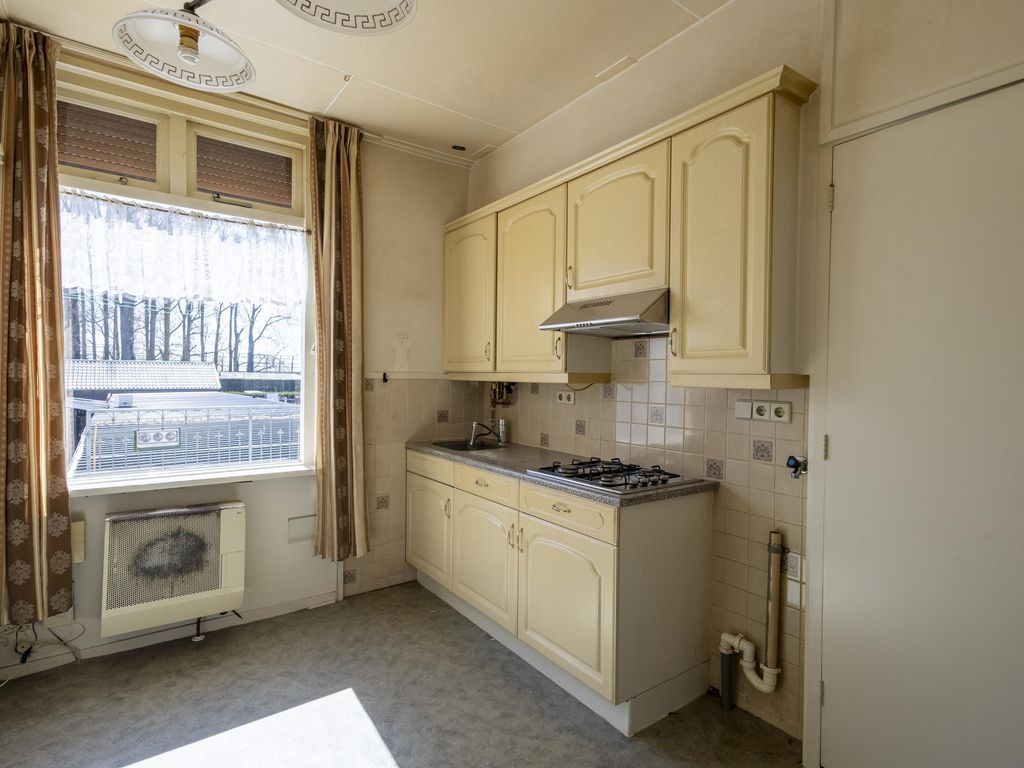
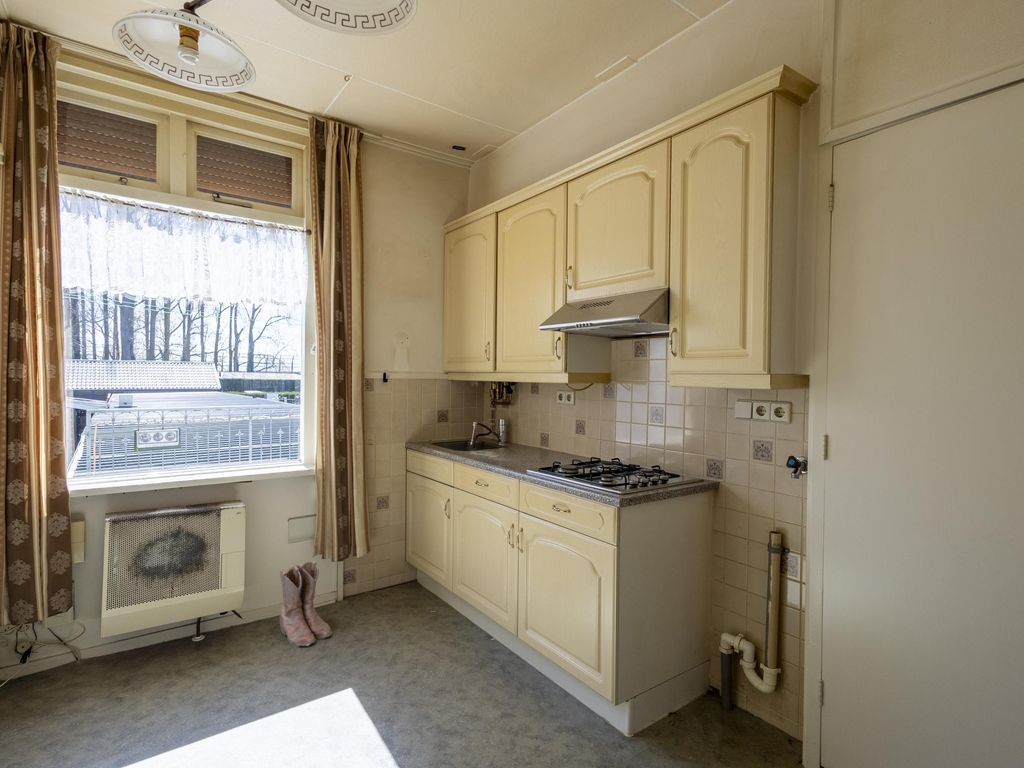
+ boots [279,560,333,647]
